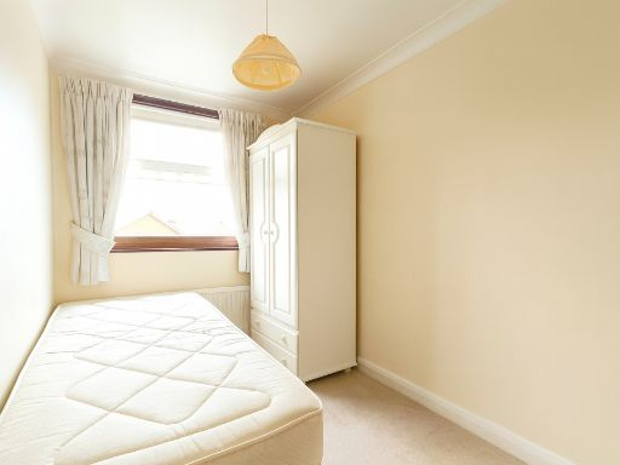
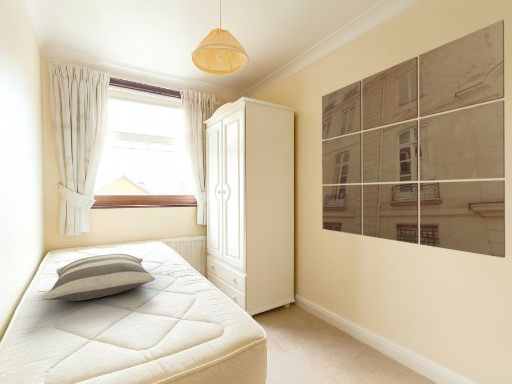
+ wall art [321,19,506,259]
+ pillow [42,253,156,302]
